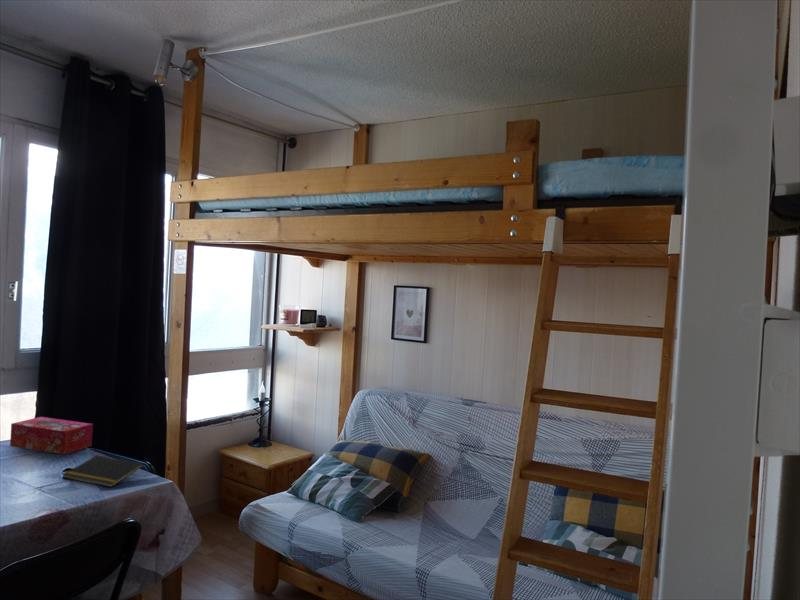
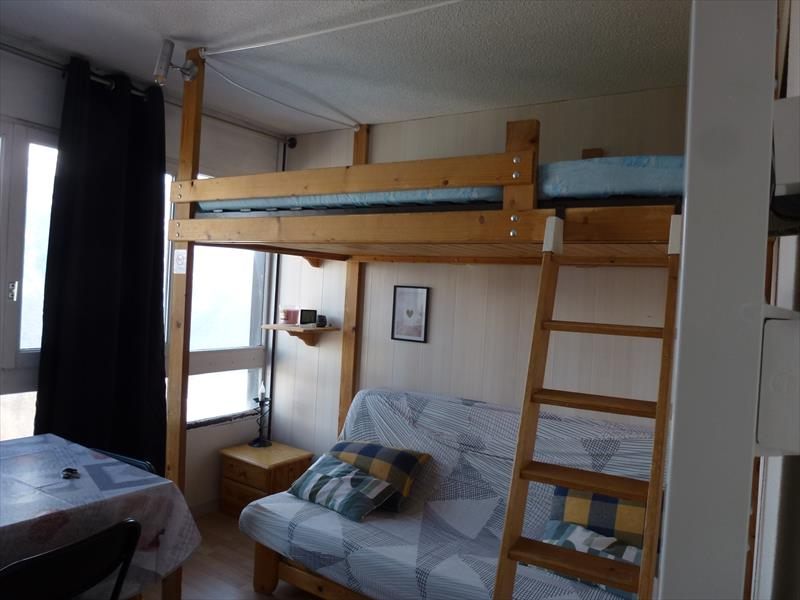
- notepad [62,454,144,488]
- tissue box [9,416,94,456]
